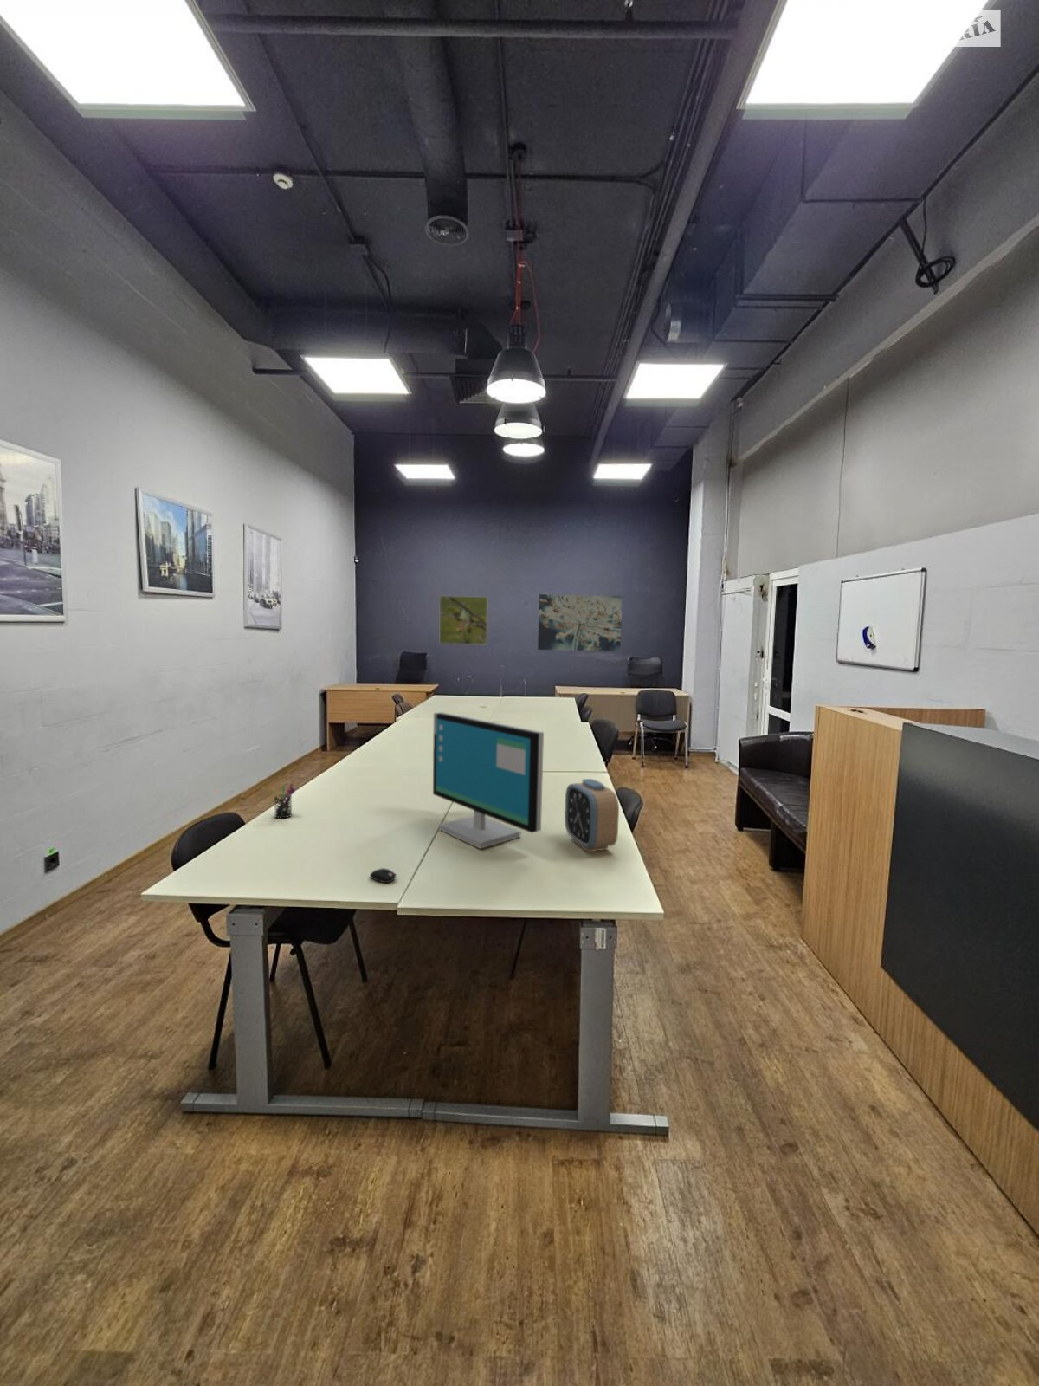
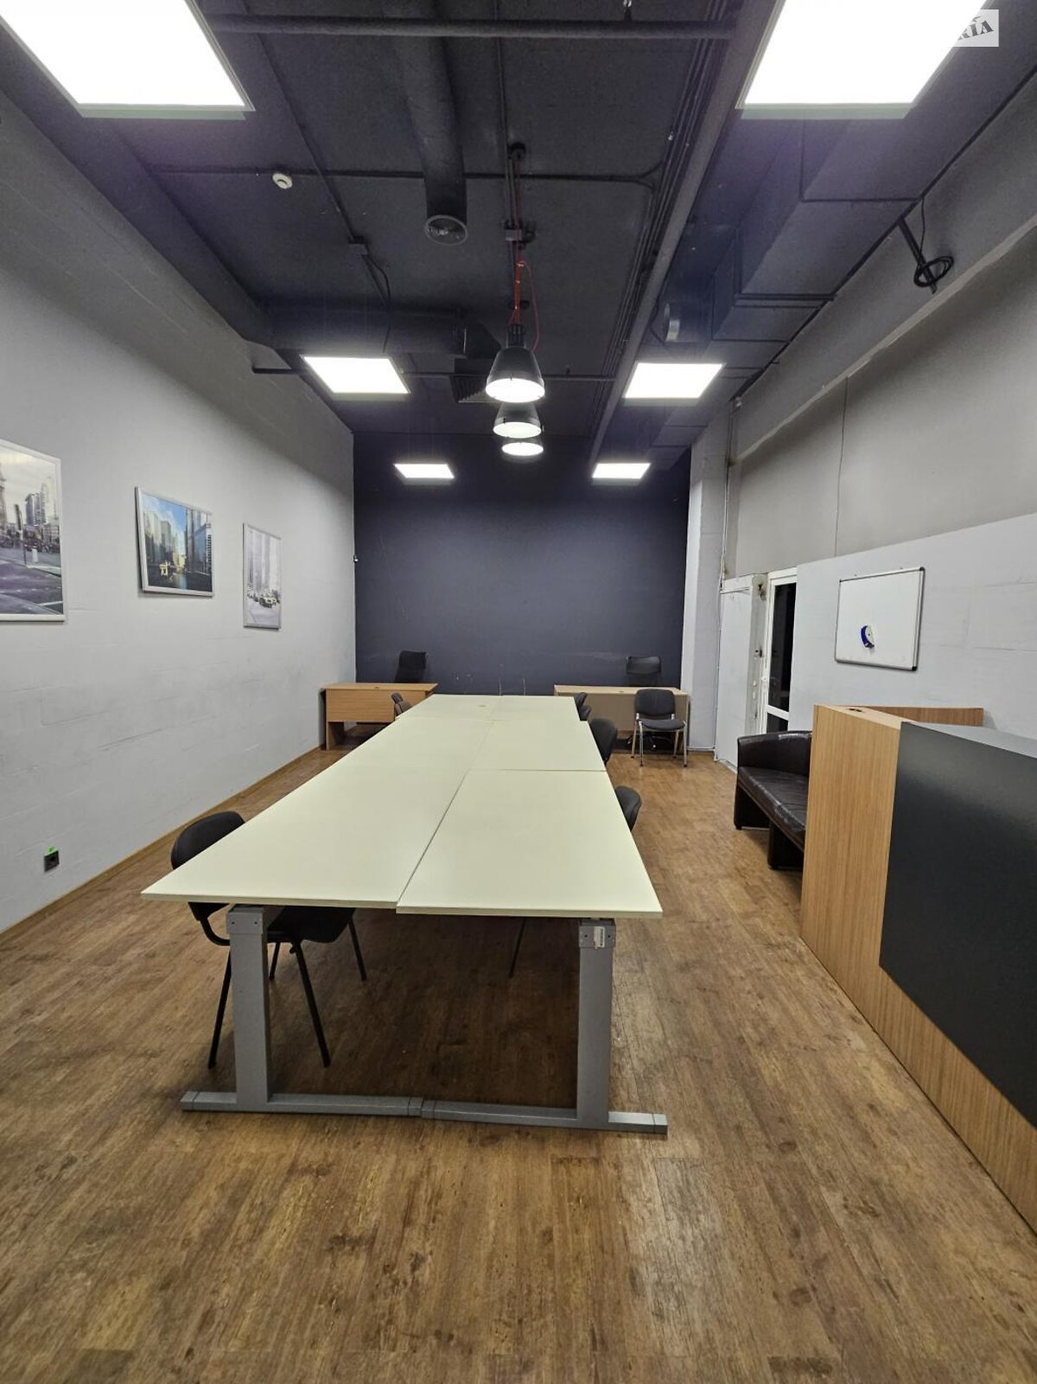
- pen holder [271,782,296,820]
- mouse [369,868,397,884]
- computer monitor [432,712,545,850]
- alarm clock [563,778,620,853]
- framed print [439,595,488,645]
- wall art [537,594,623,653]
